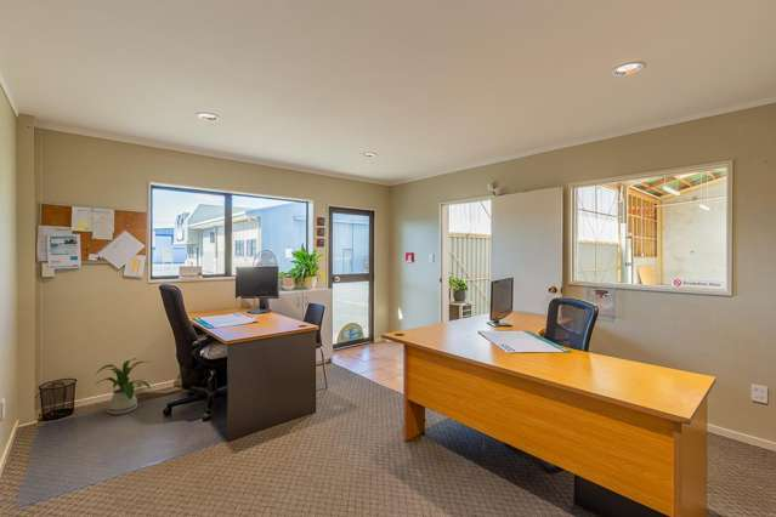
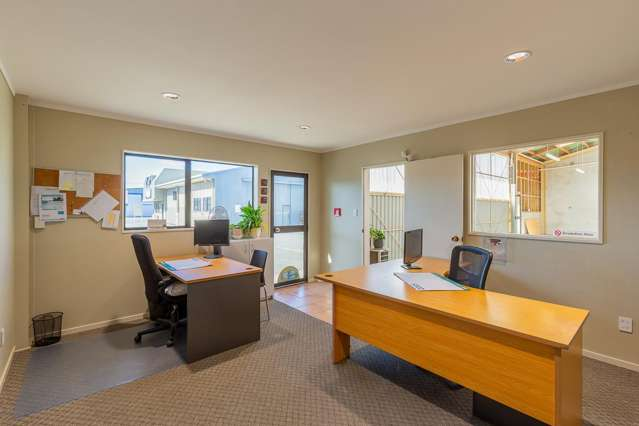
- house plant [94,357,153,415]
